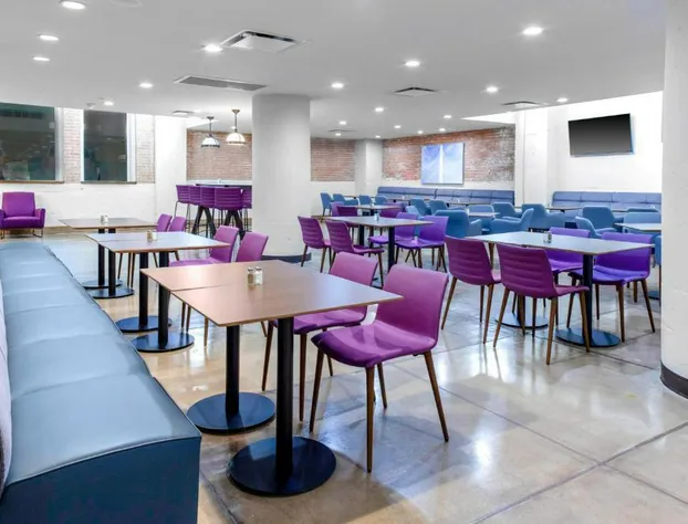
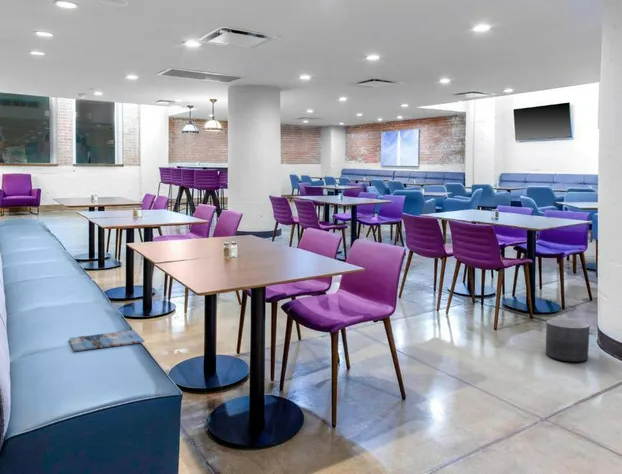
+ magazine [68,329,146,352]
+ planter [545,318,590,363]
